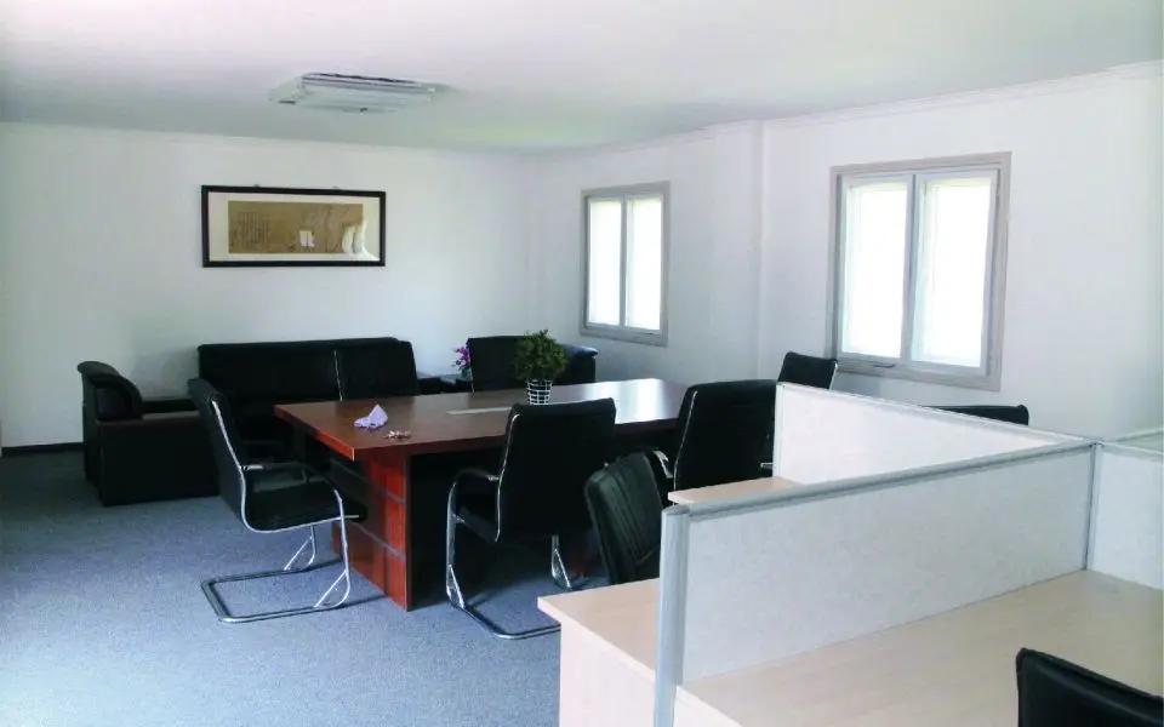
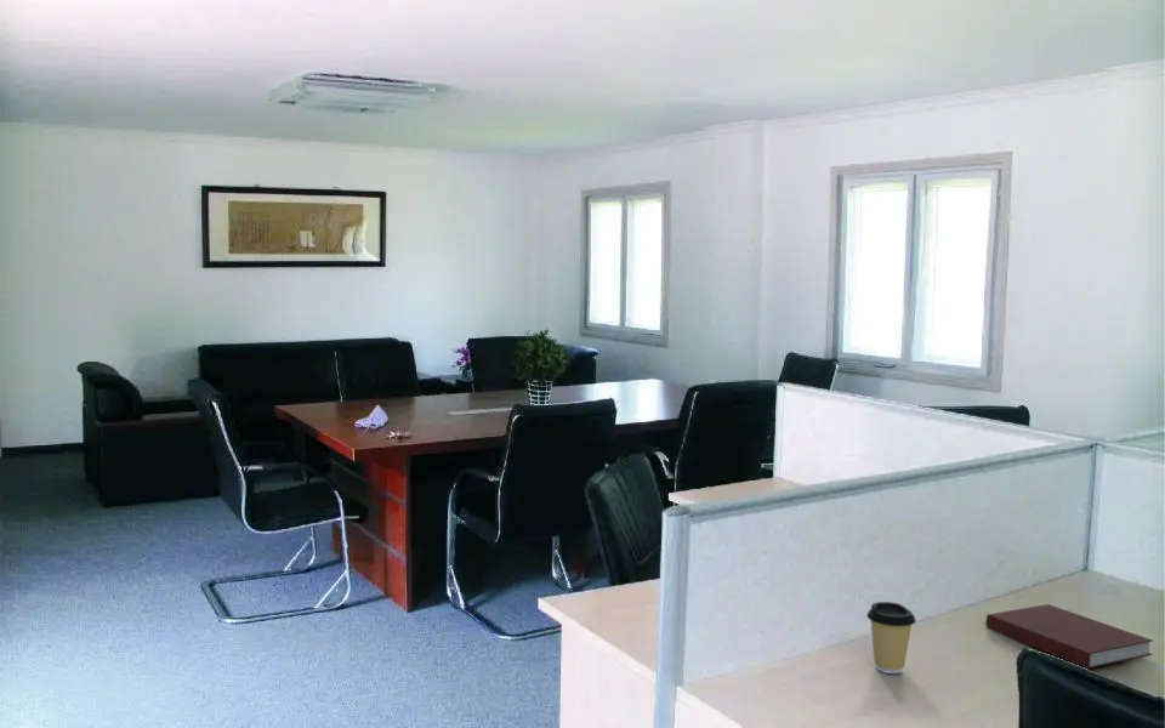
+ notebook [985,603,1154,670]
+ coffee cup [865,601,917,675]
